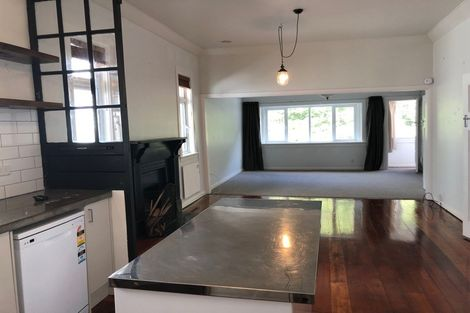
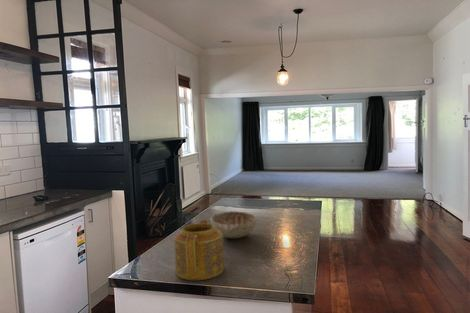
+ teapot [173,218,225,281]
+ decorative bowl [209,210,258,239]
